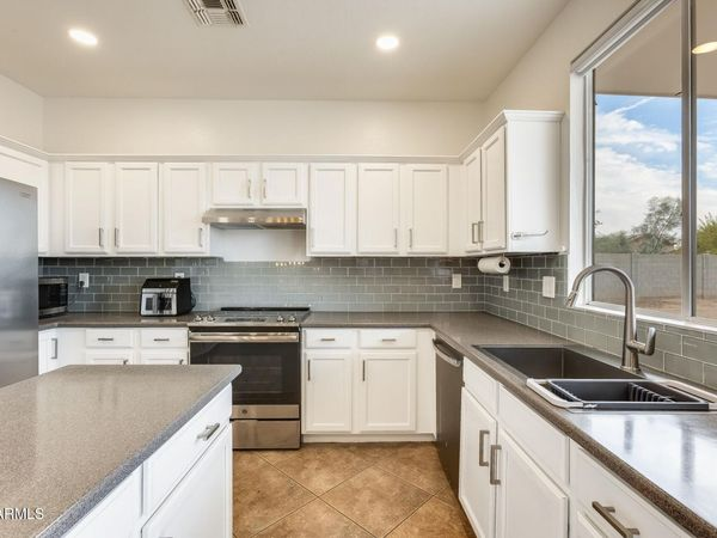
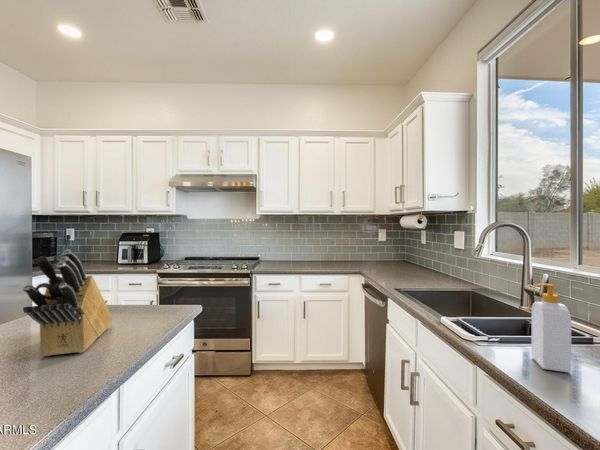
+ knife block [22,249,113,357]
+ soap bottle [531,283,572,374]
